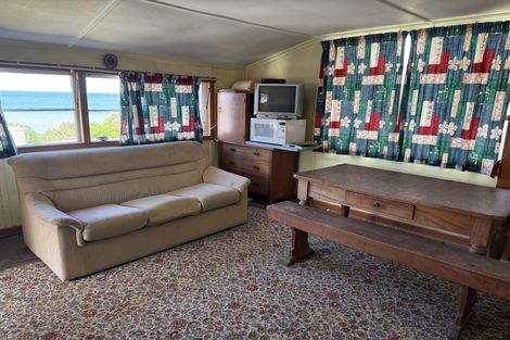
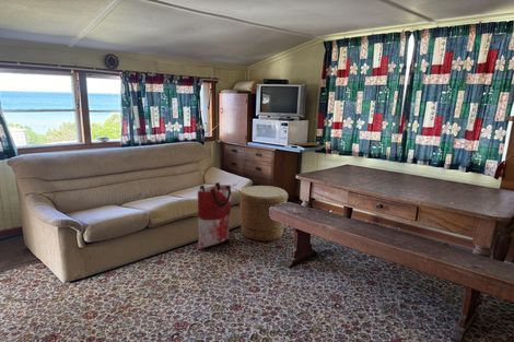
+ bag [197,181,233,249]
+ basket [238,185,289,243]
